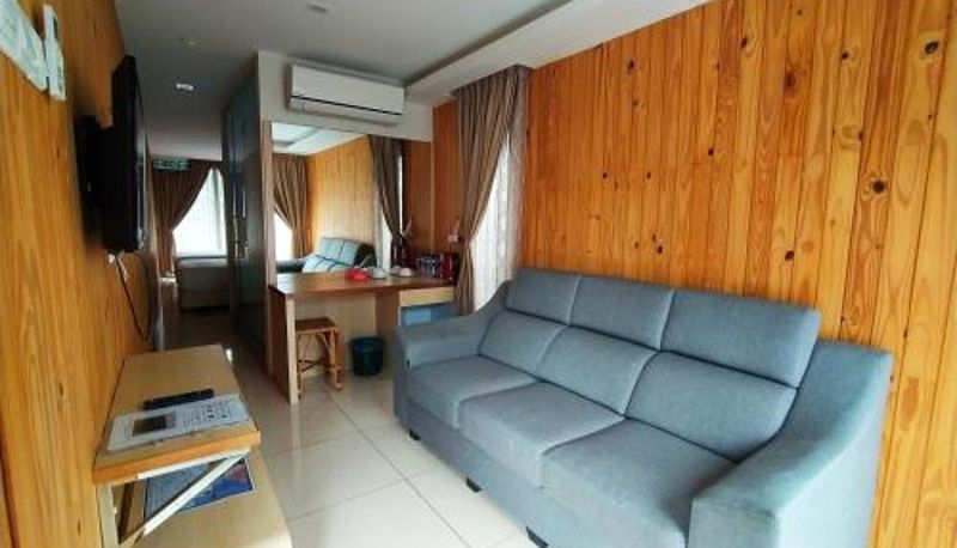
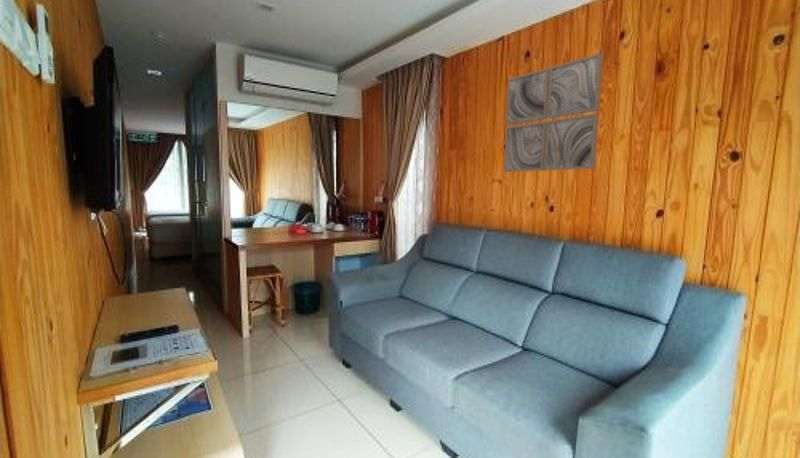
+ wall art [503,52,604,173]
